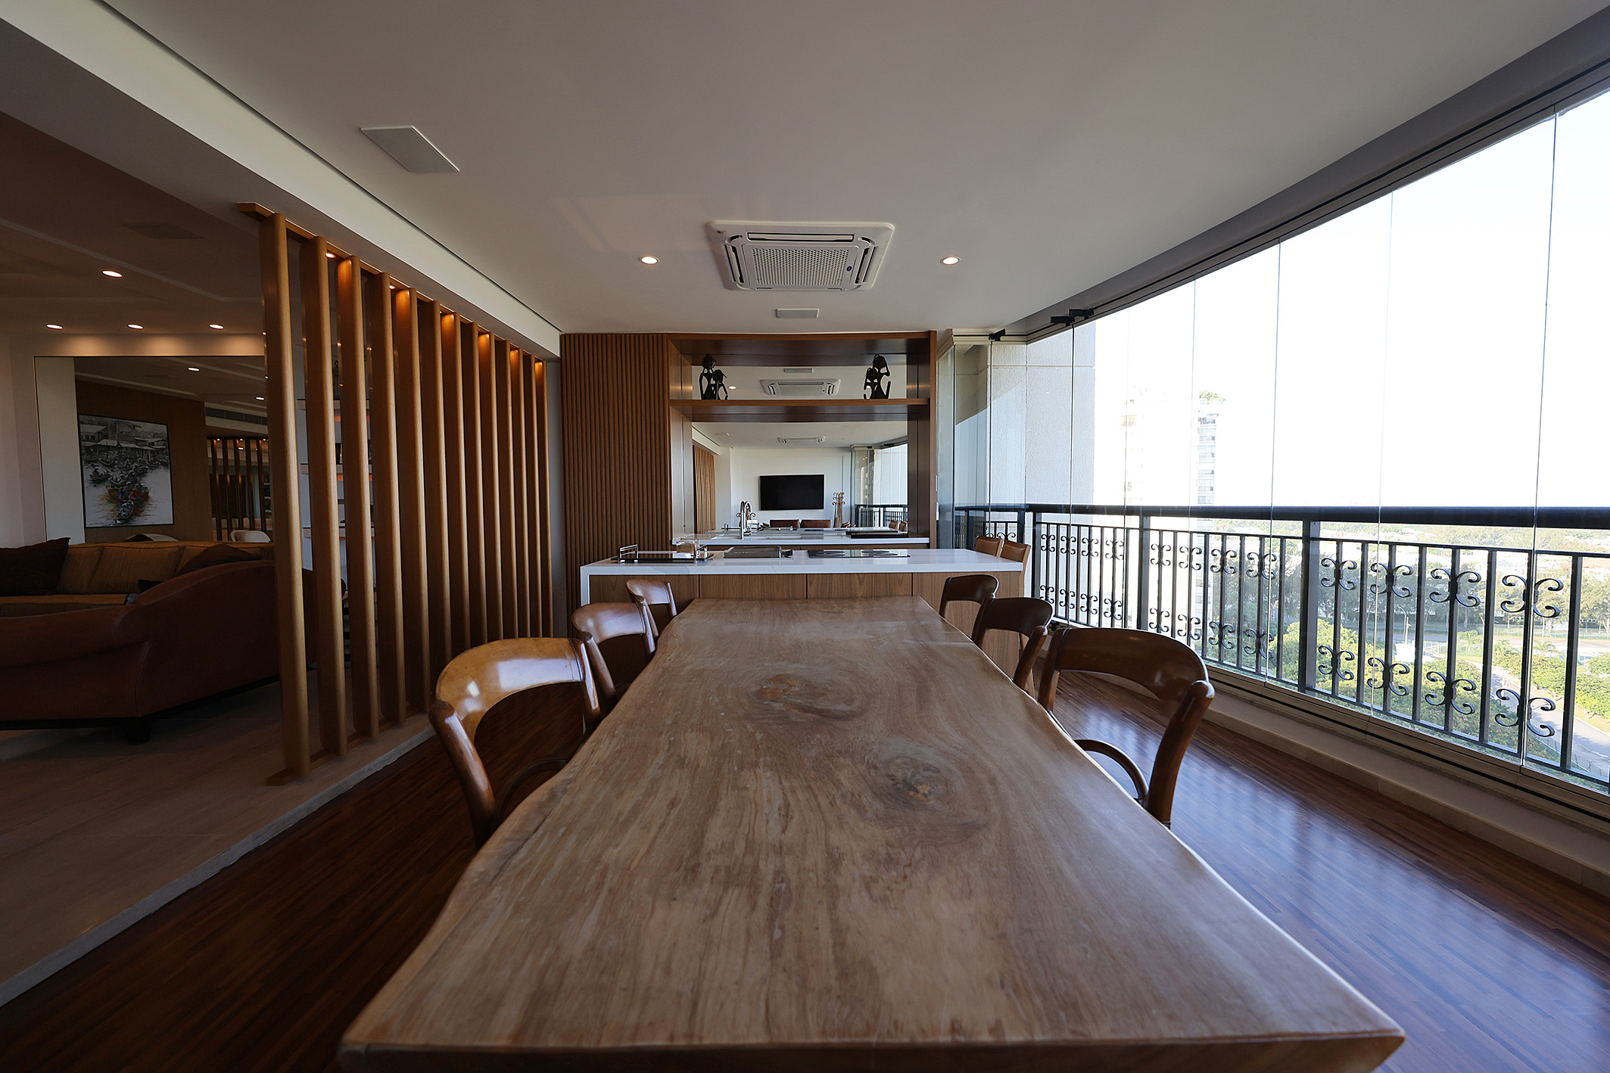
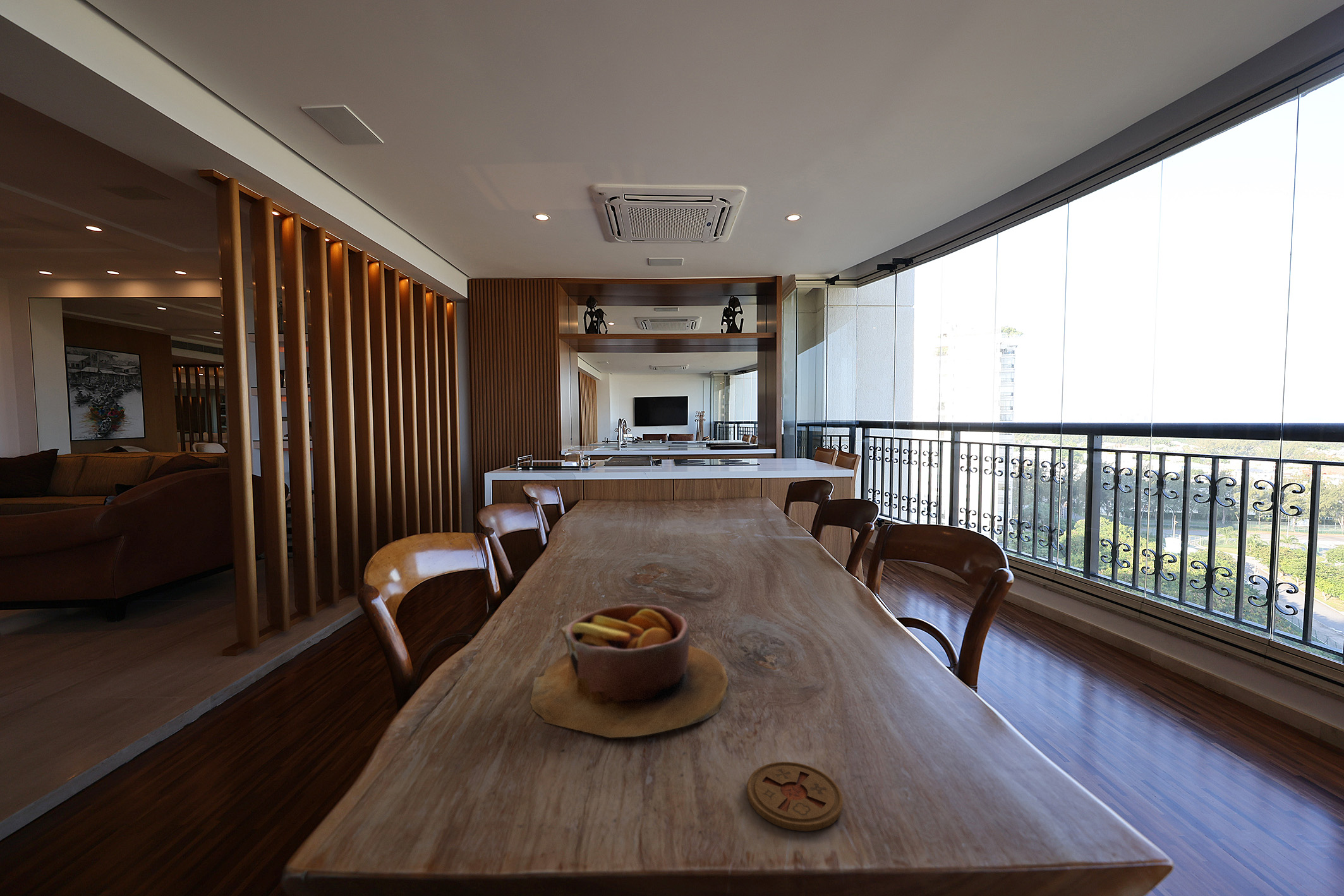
+ bowl [529,603,730,738]
+ coaster [746,761,844,832]
